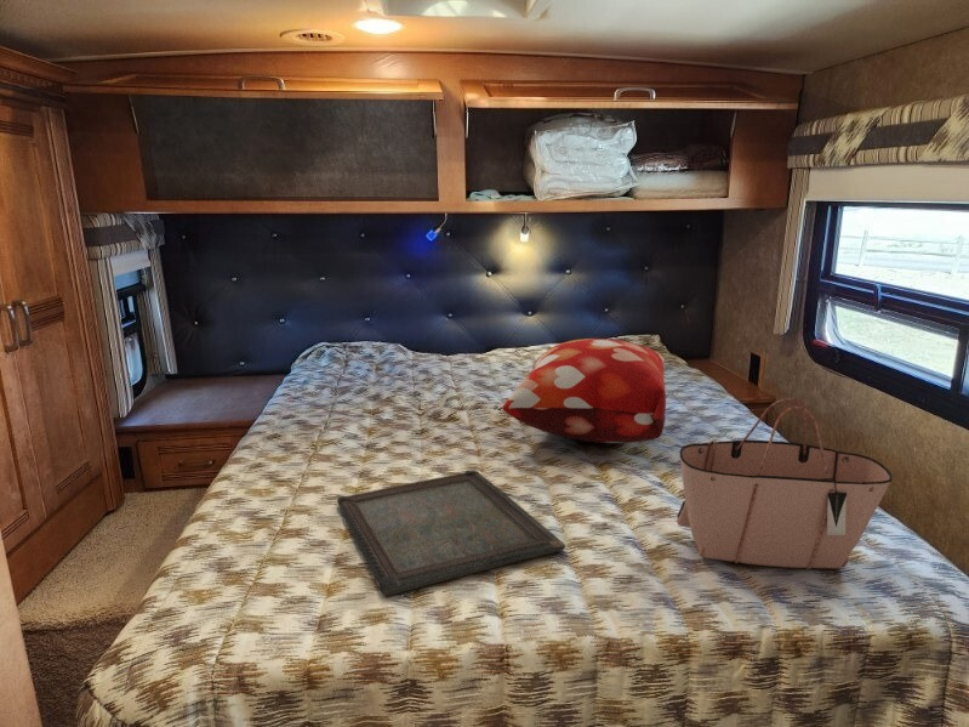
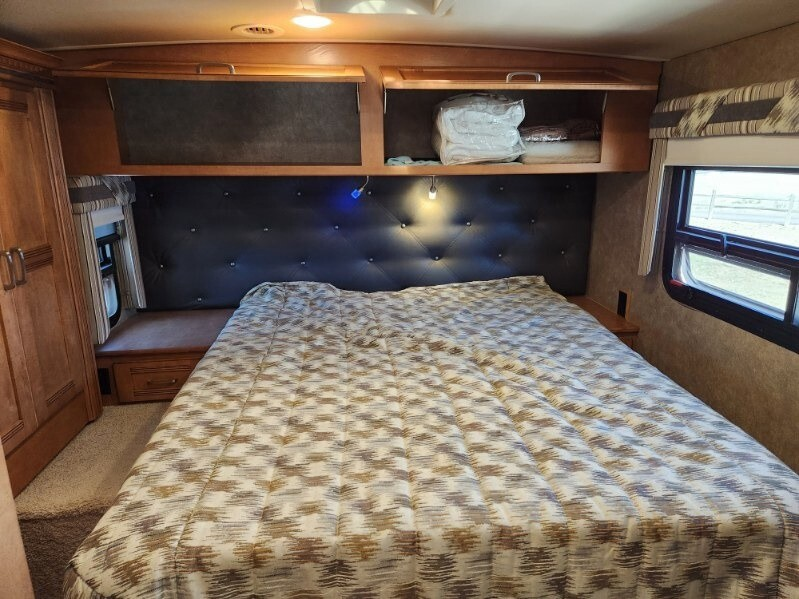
- serving tray [336,468,568,598]
- tote bag [676,397,894,570]
- decorative pillow [501,337,667,444]
